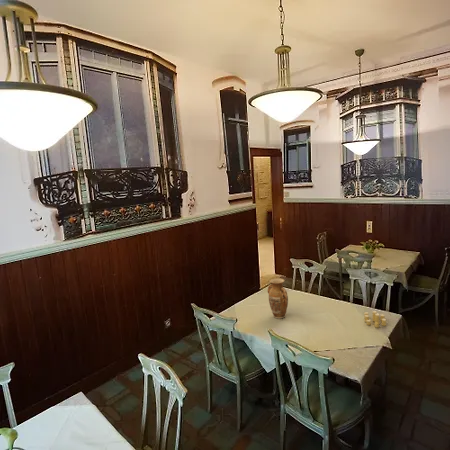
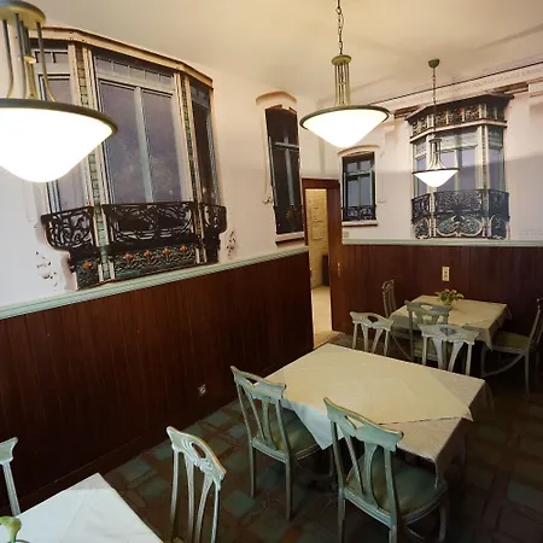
- candle [363,310,387,329]
- vase [267,277,289,319]
